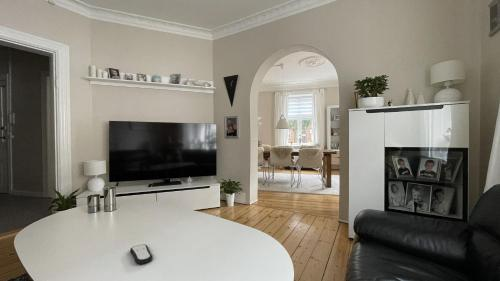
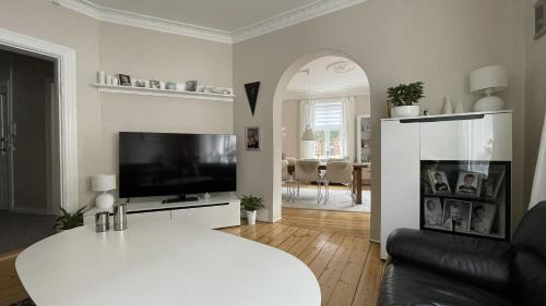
- remote control [129,243,153,265]
